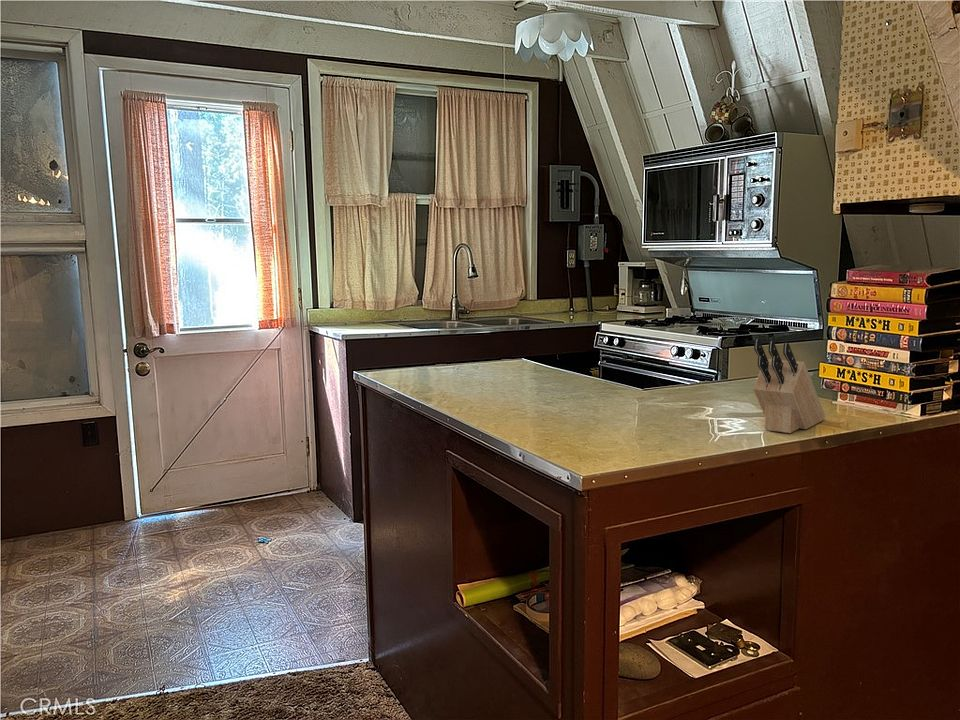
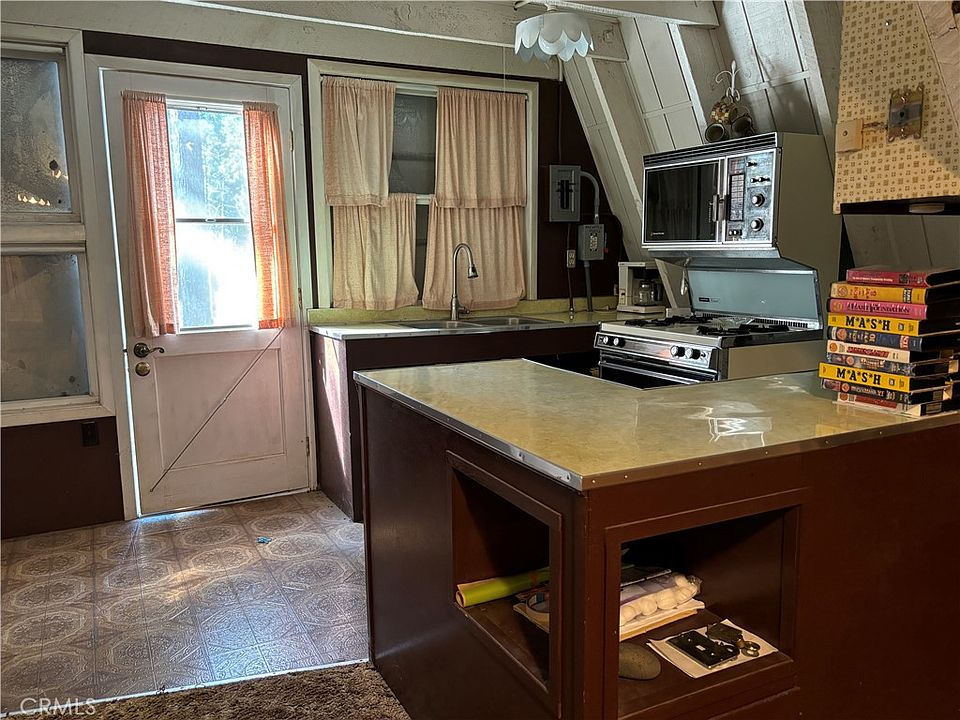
- knife block [752,338,826,434]
